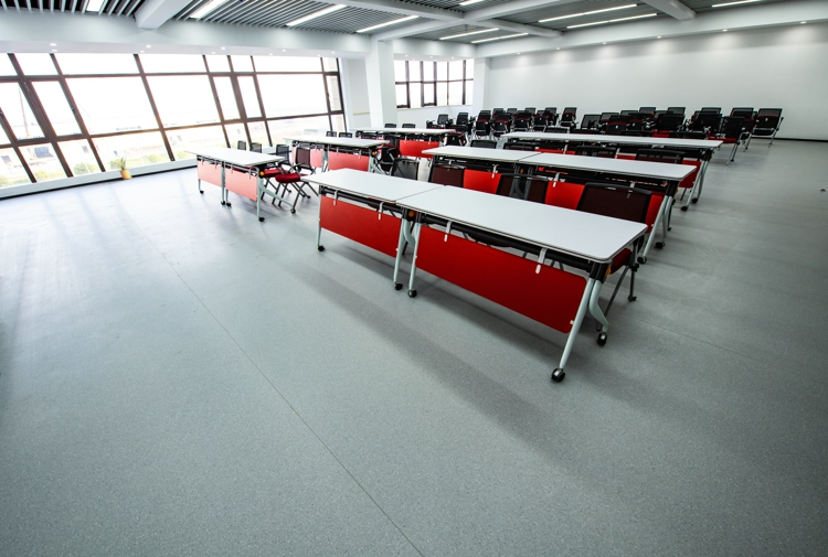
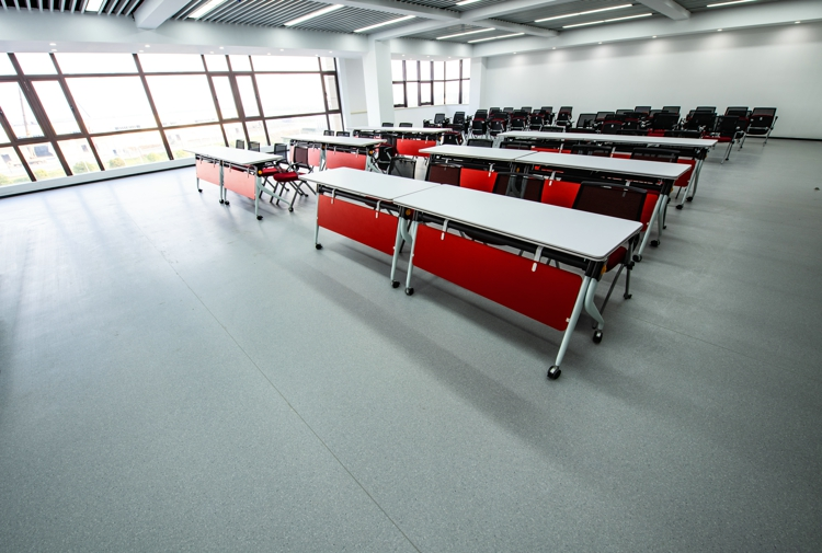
- house plant [110,154,135,181]
